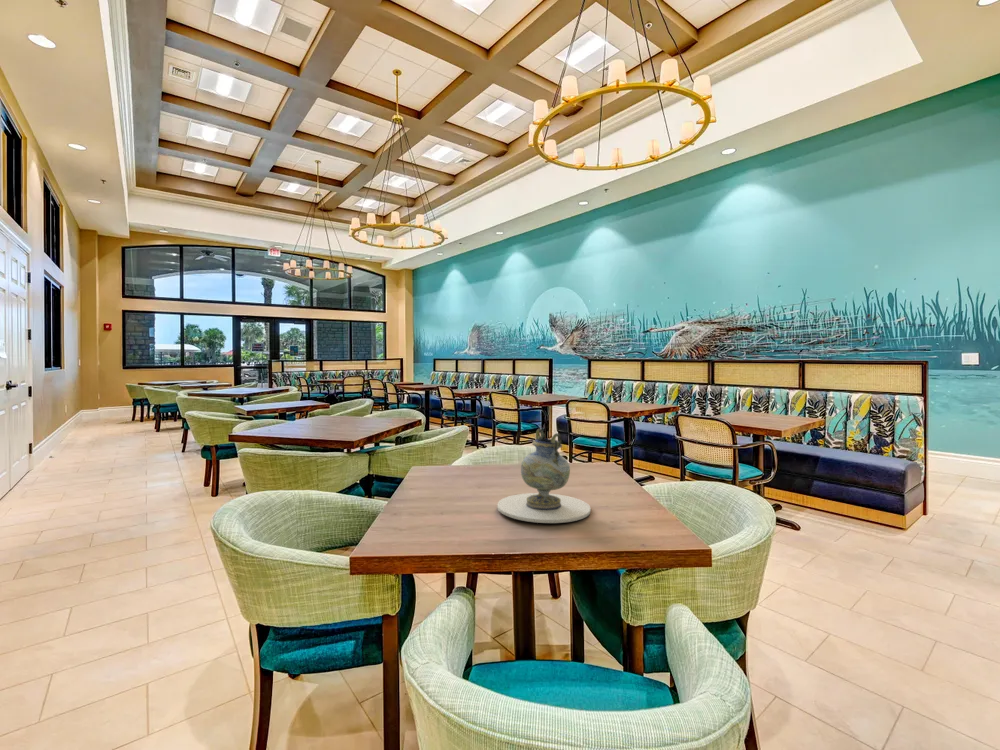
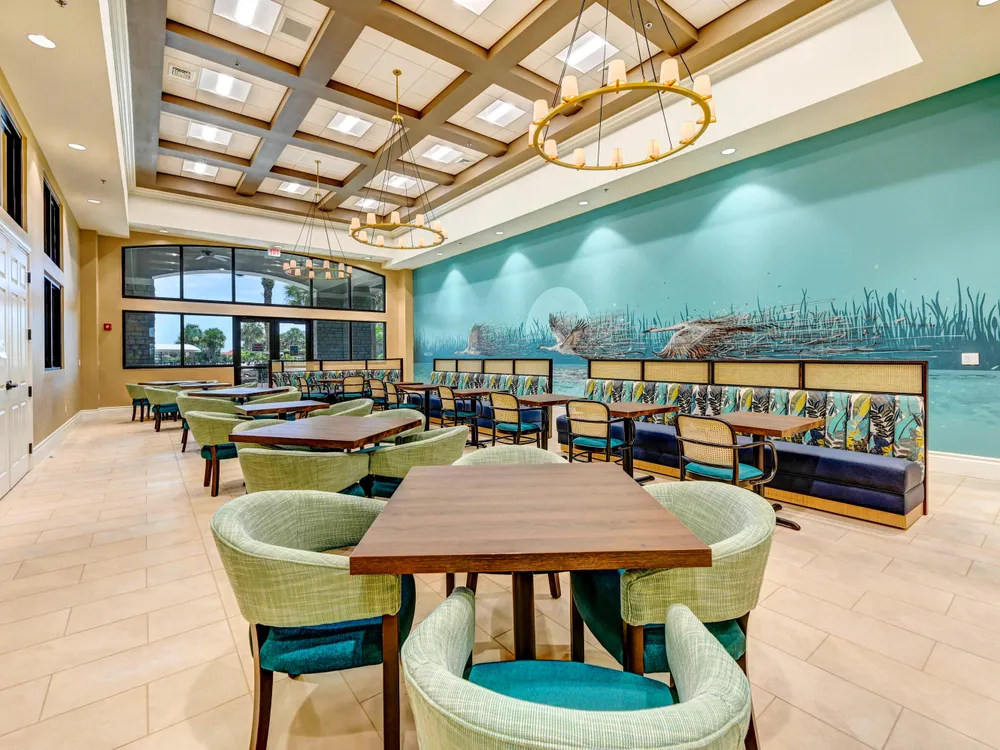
- decorative vase [496,428,591,524]
